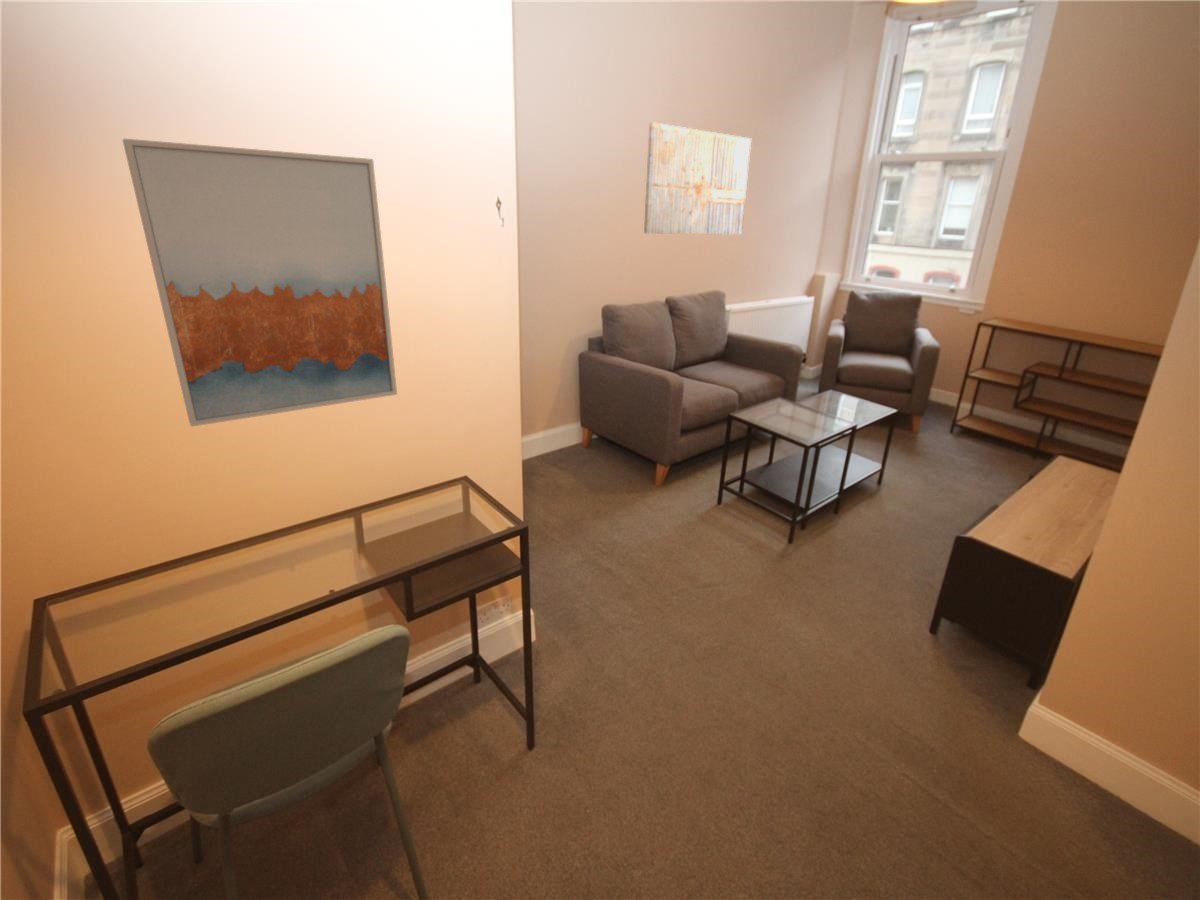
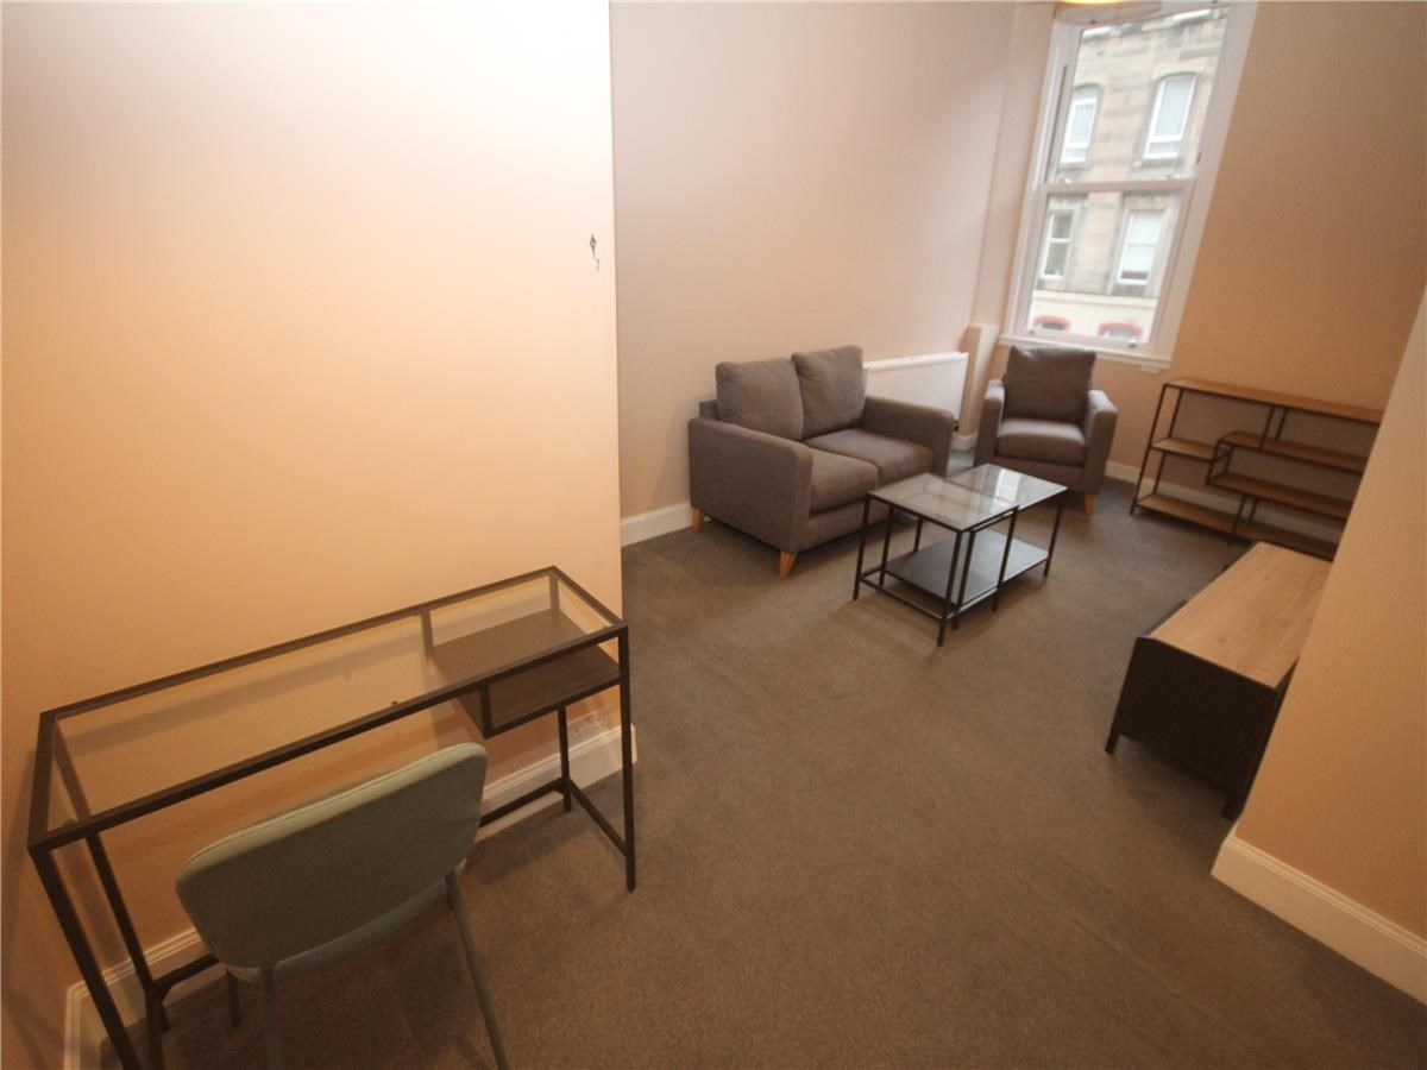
- wall art [643,121,752,236]
- wall art [122,138,398,428]
